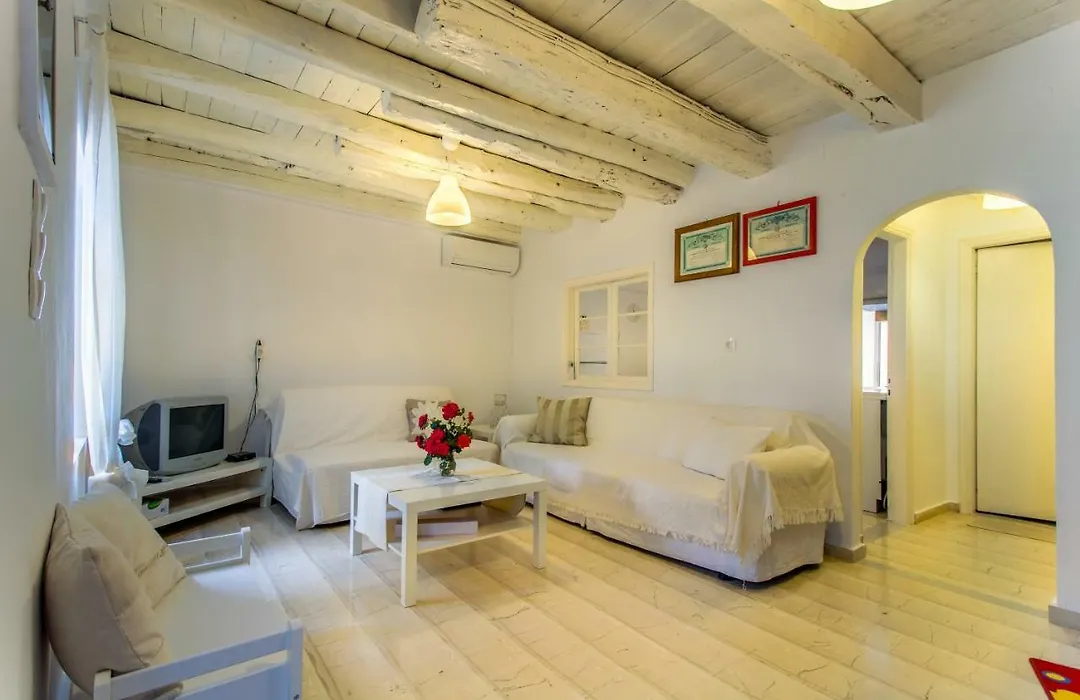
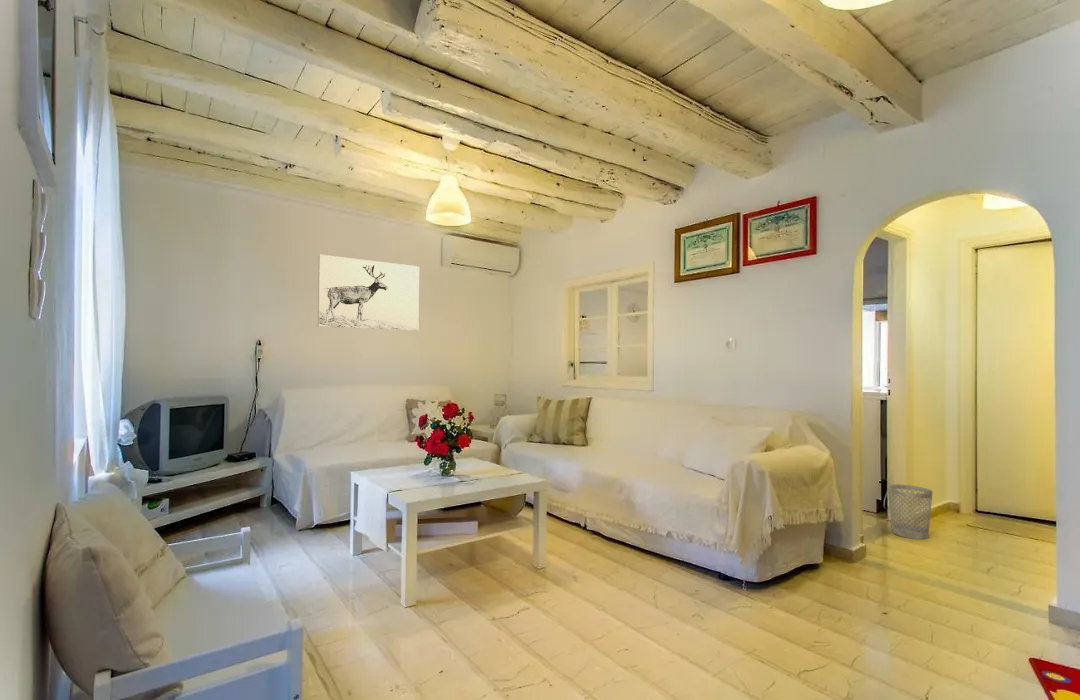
+ wall art [317,254,420,332]
+ wastebasket [887,483,934,540]
